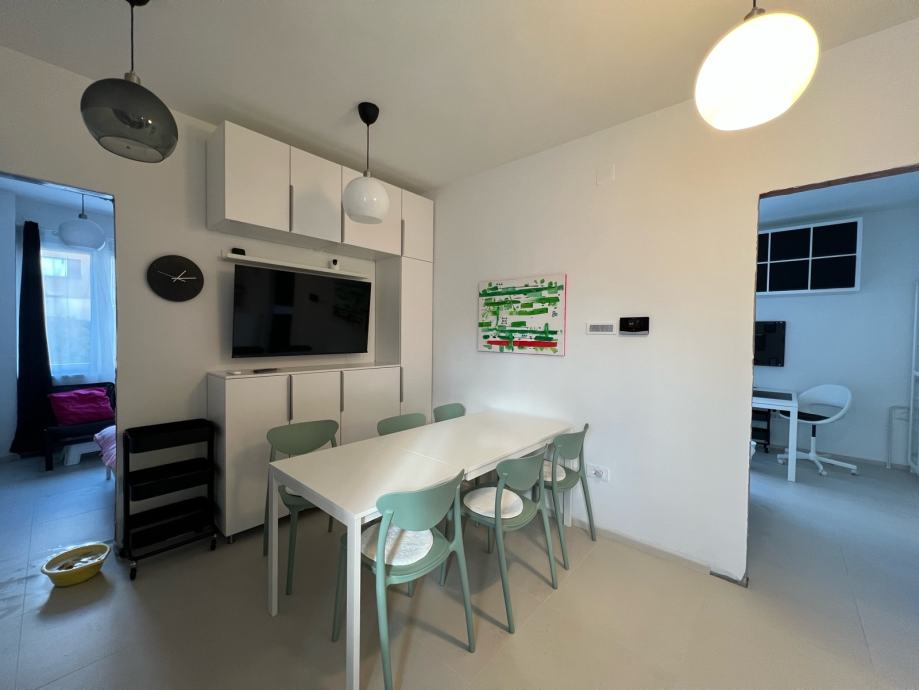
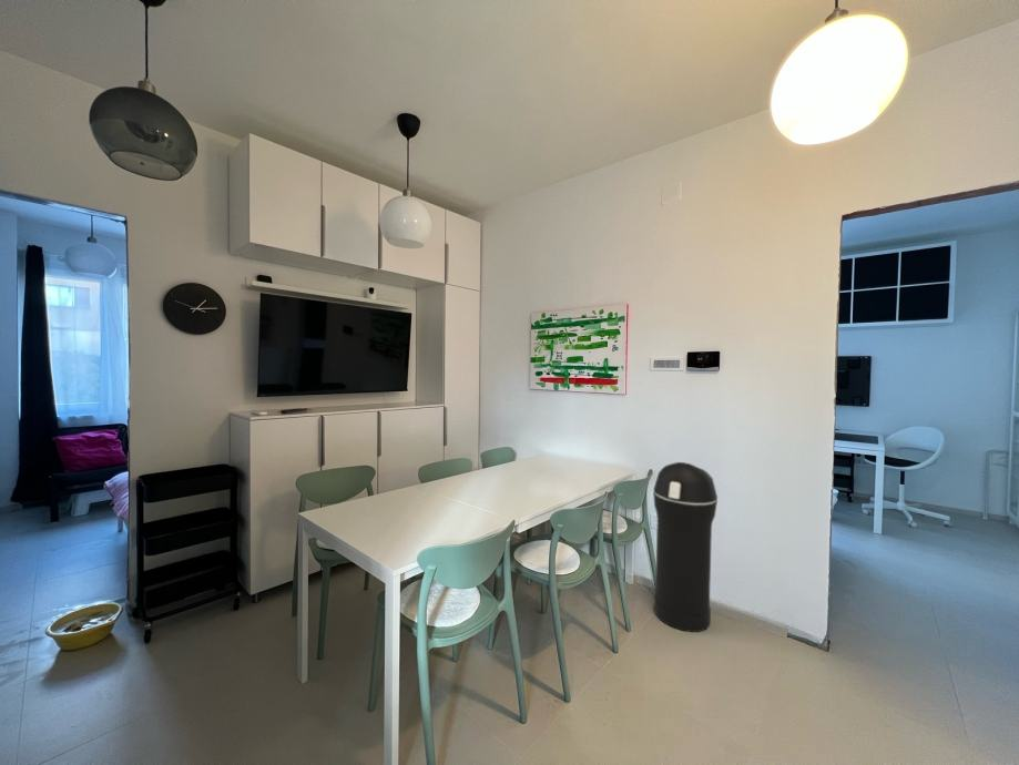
+ trash can [652,461,719,633]
